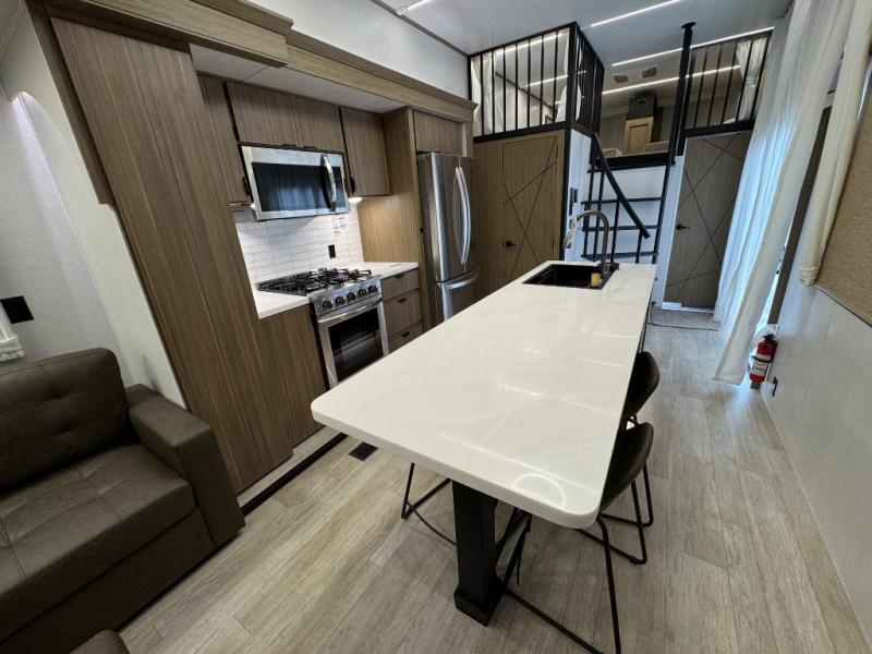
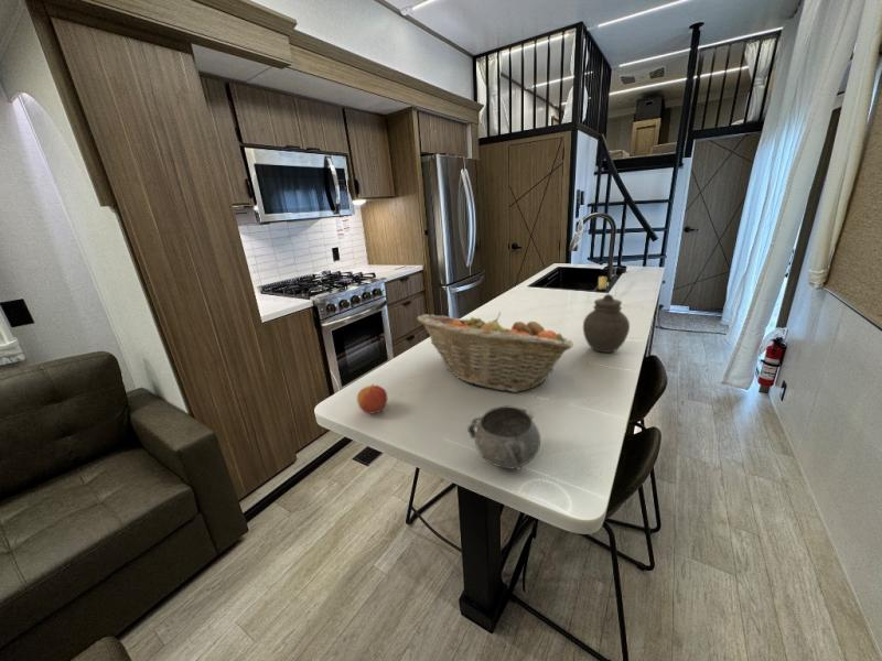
+ decorative bowl [466,404,541,472]
+ jar [582,293,631,354]
+ fruit basket [416,311,574,393]
+ apple [356,382,388,415]
